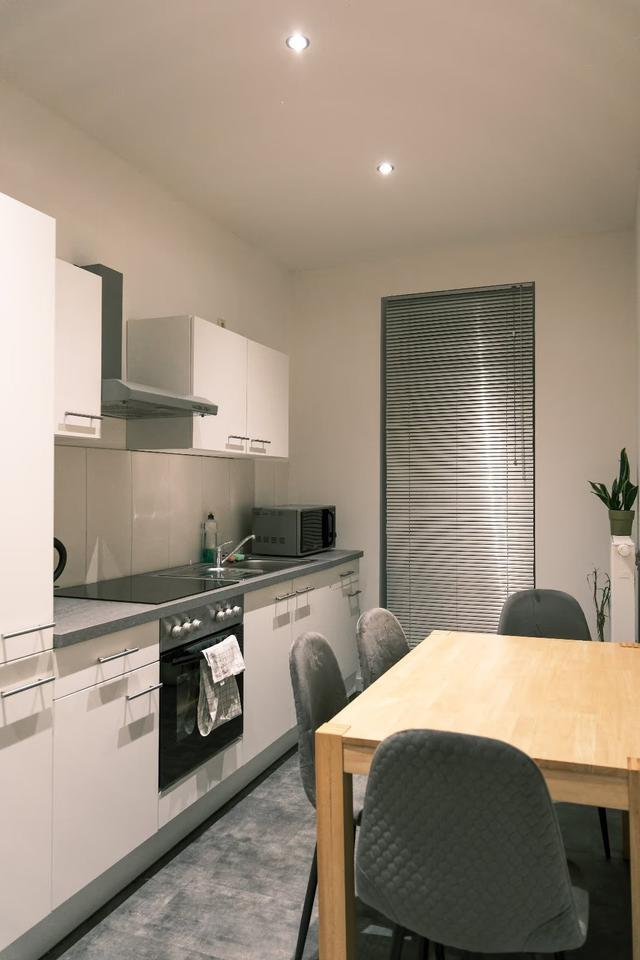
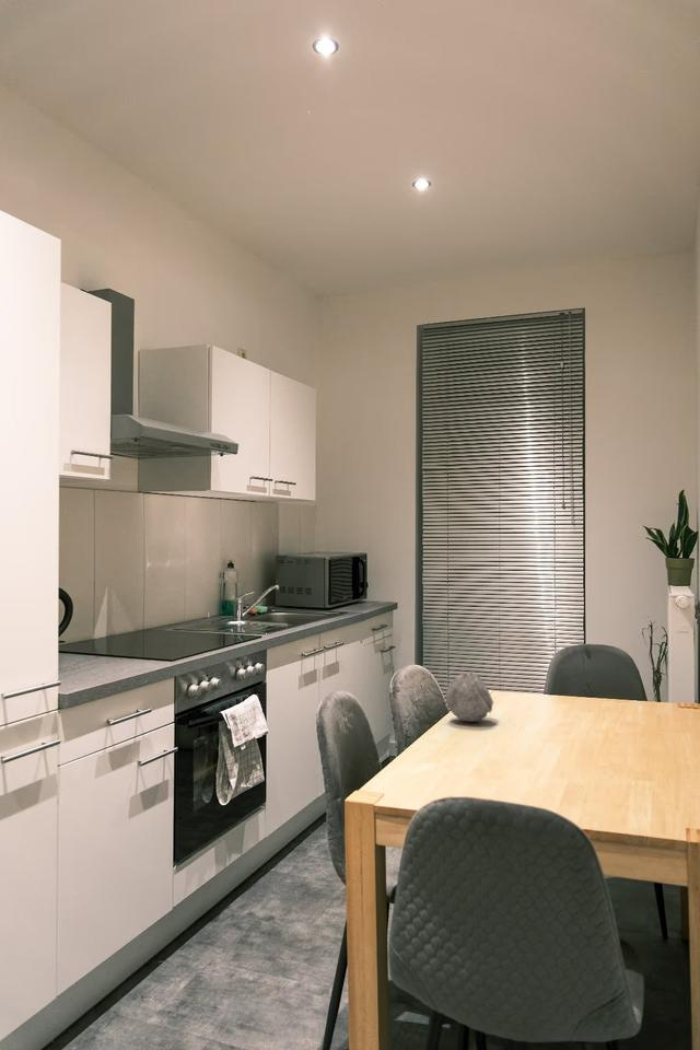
+ decorative orb [445,672,494,723]
